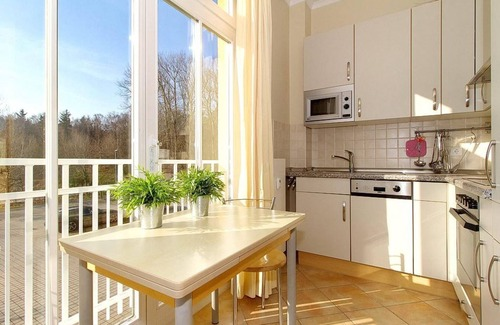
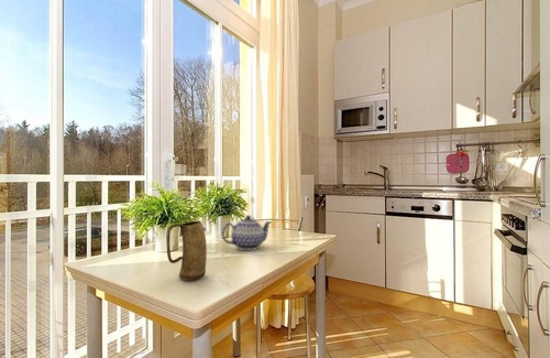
+ mug [165,220,208,281]
+ teapot [220,214,273,251]
